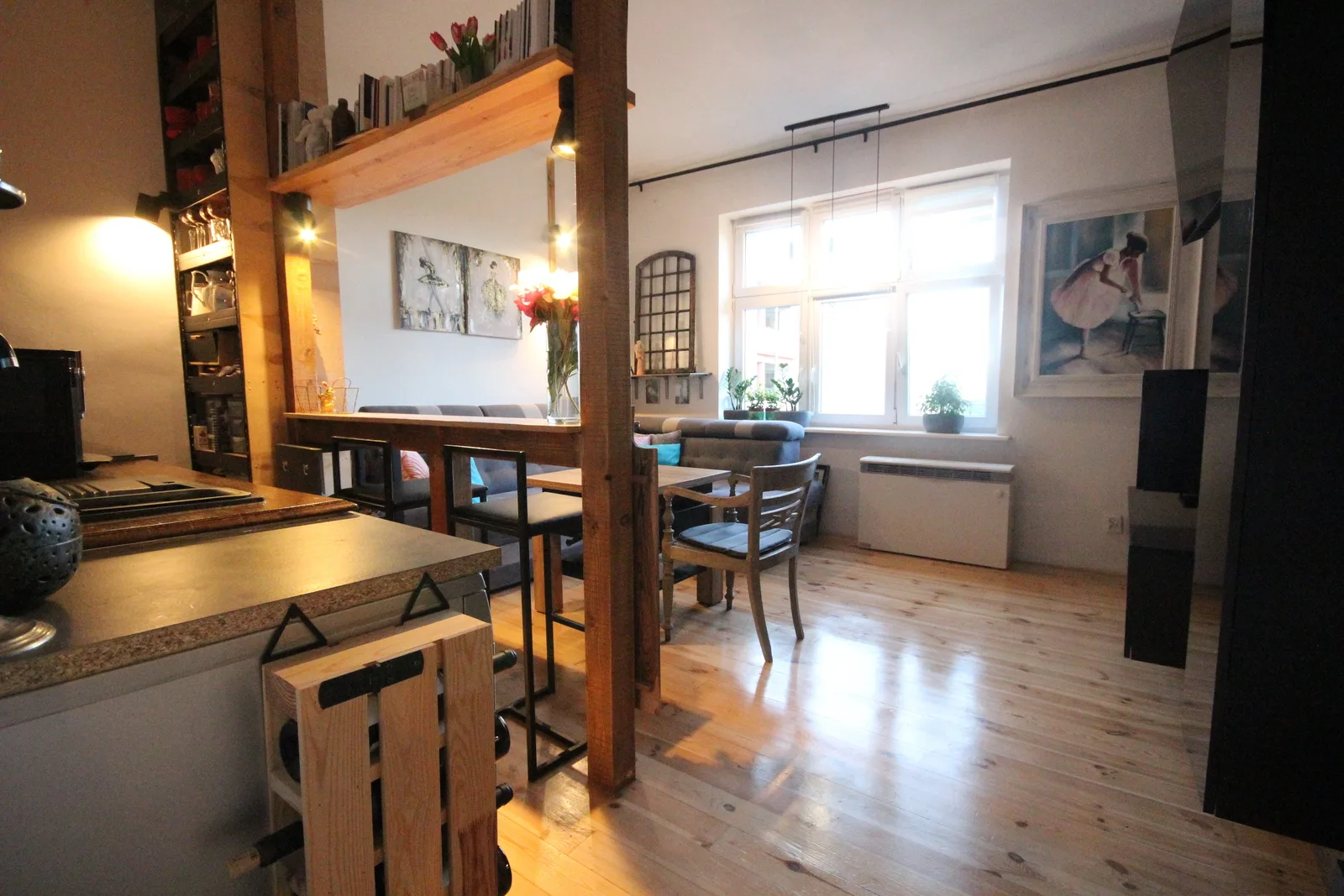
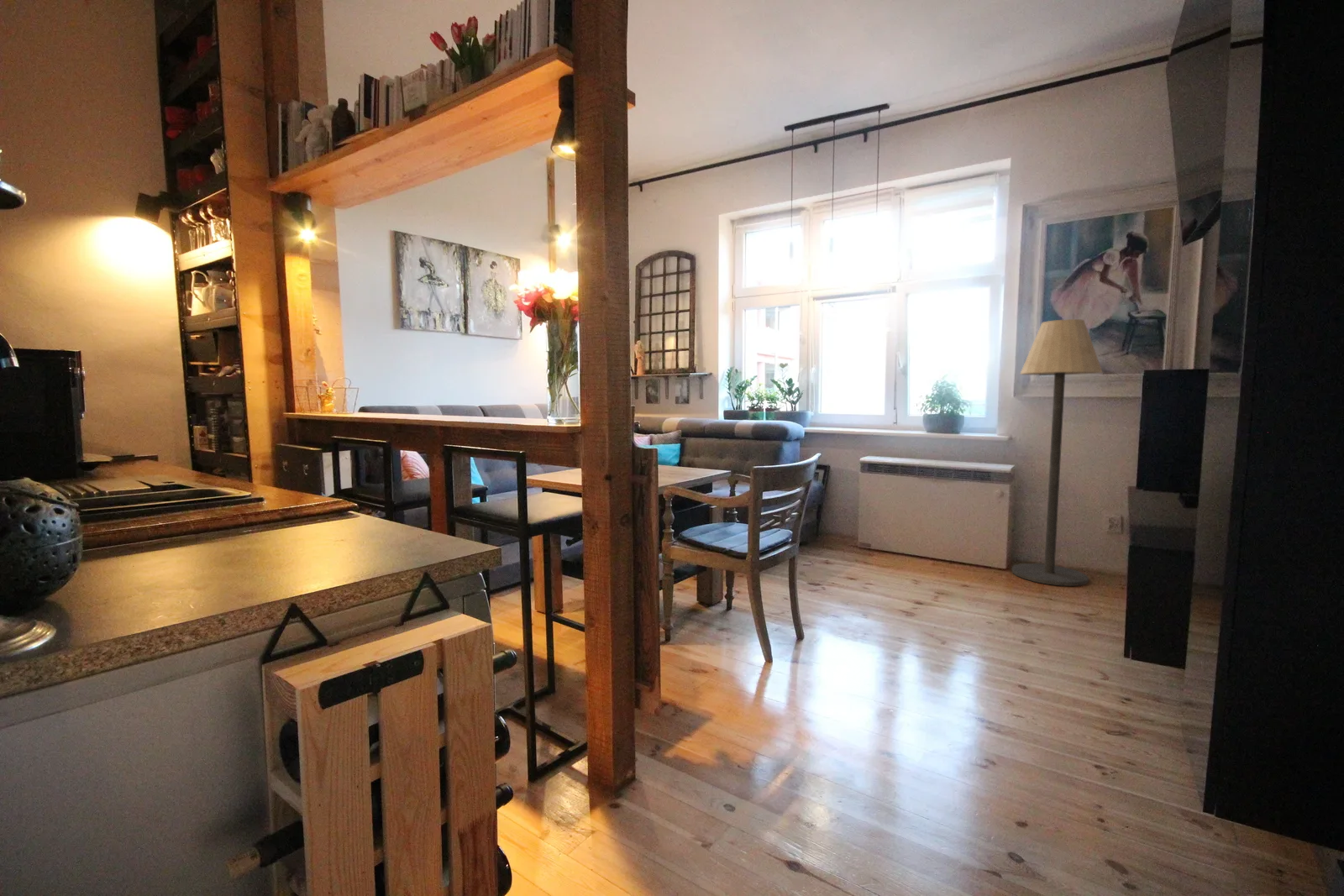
+ floor lamp [1011,318,1104,587]
